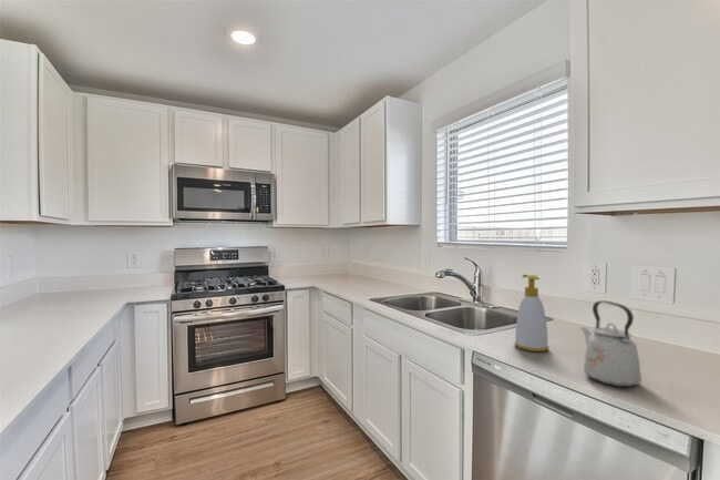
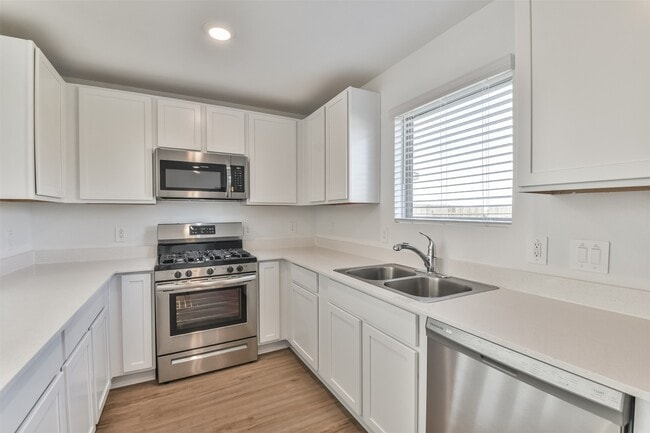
- kettle [580,299,642,388]
- soap bottle [513,273,549,353]
